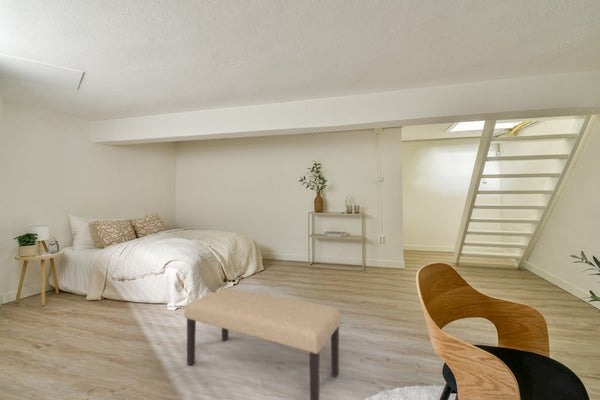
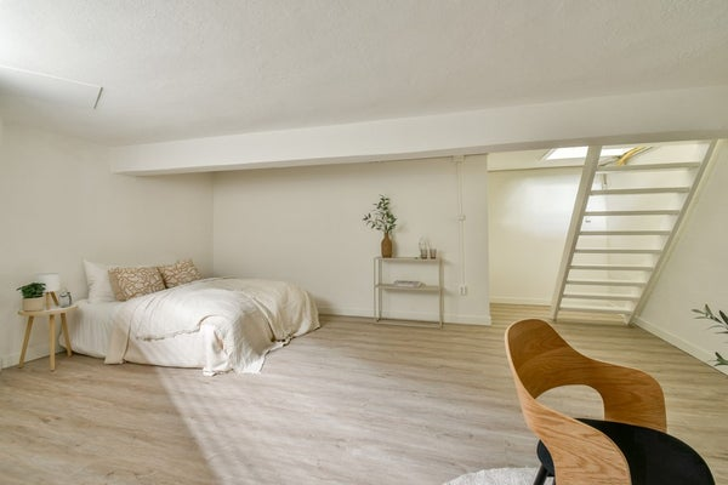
- bench [183,287,342,400]
